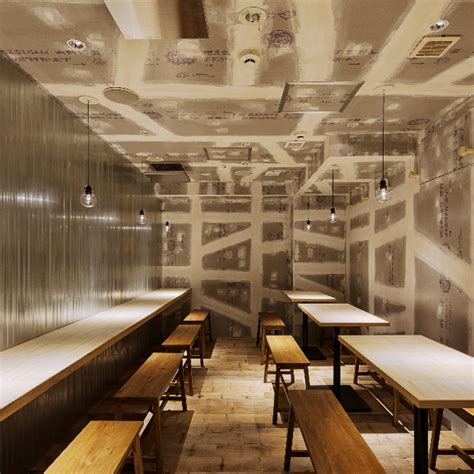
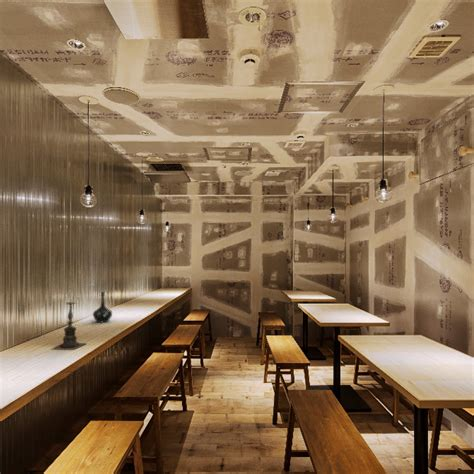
+ bottle [92,291,113,324]
+ candle holder [51,300,88,351]
